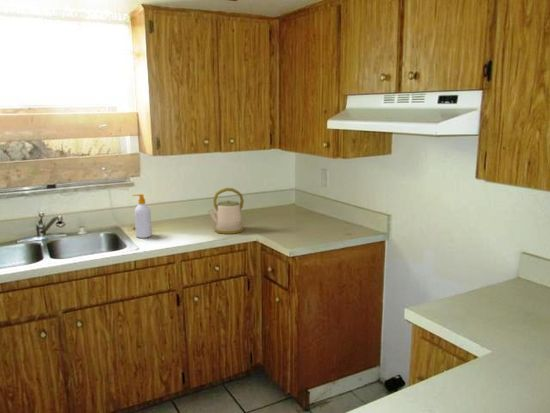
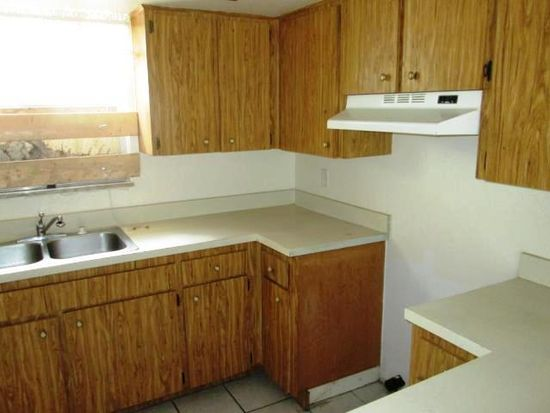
- kettle [207,187,245,235]
- soap bottle [131,193,153,239]
